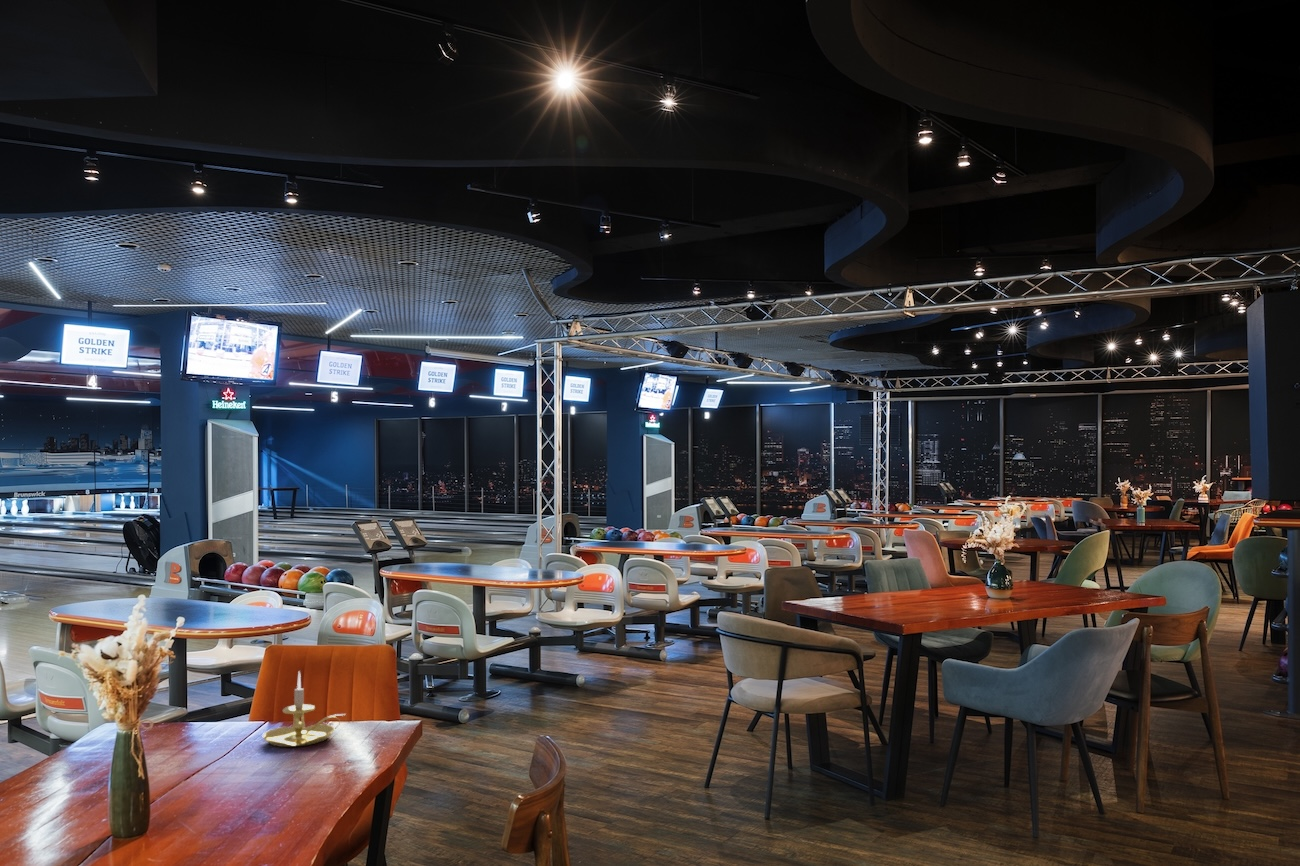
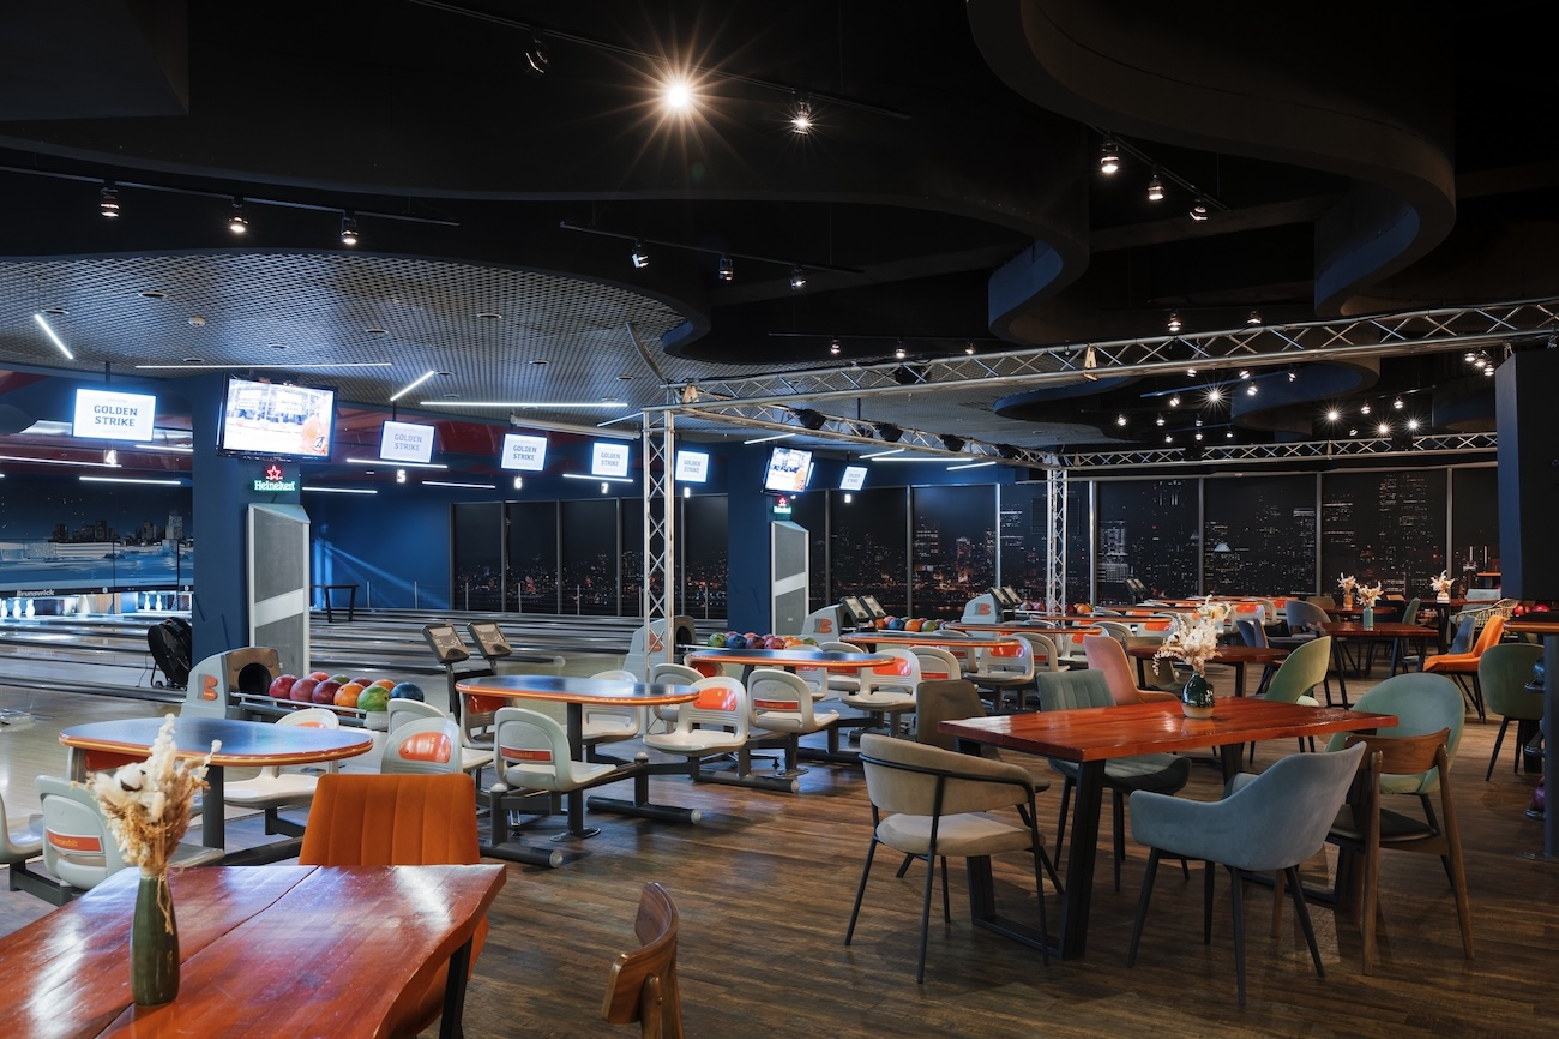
- candle holder [261,670,347,748]
